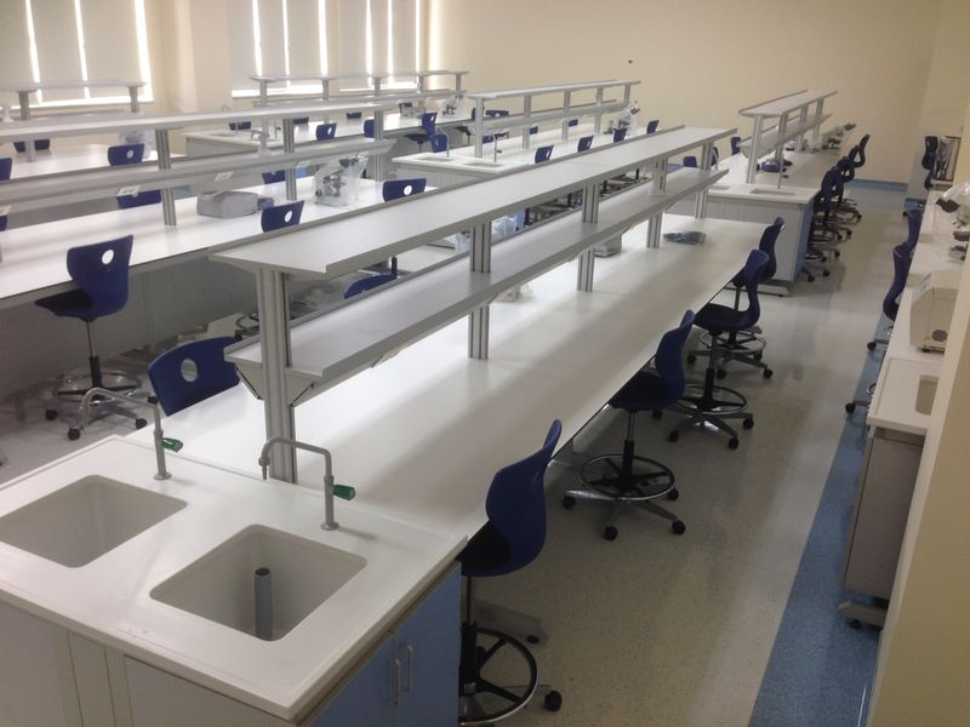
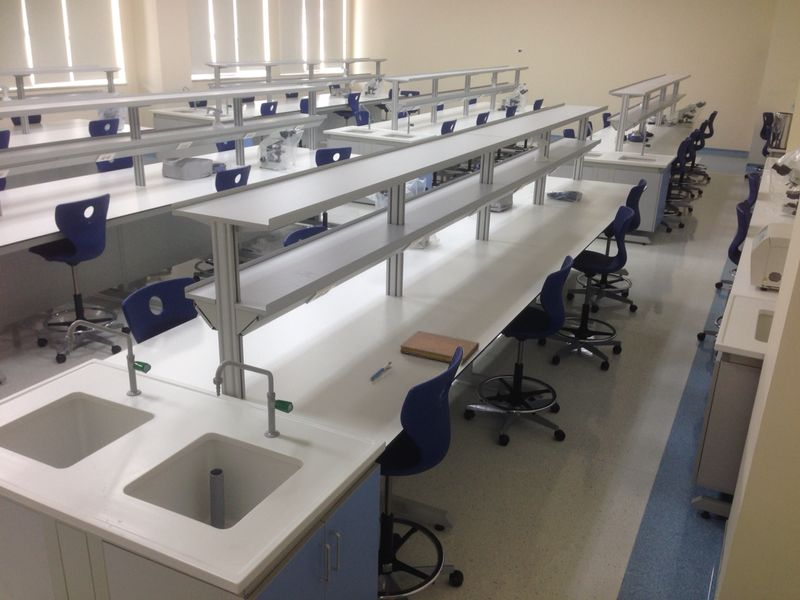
+ pen [369,361,393,381]
+ notebook [399,330,480,366]
